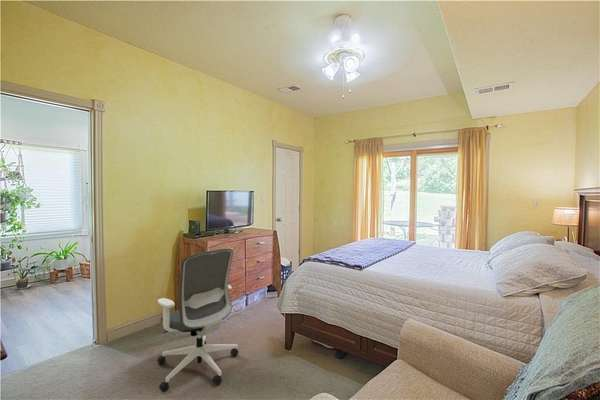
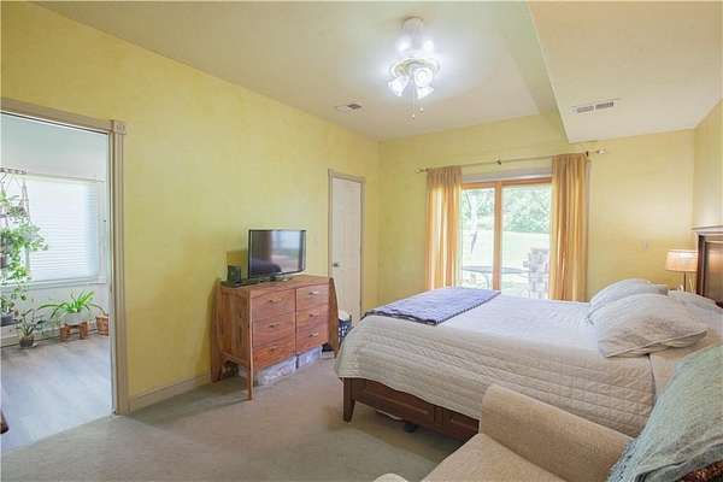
- office chair [156,248,239,393]
